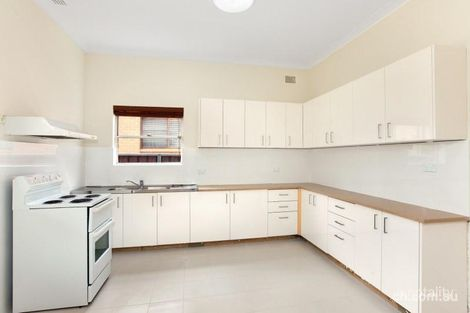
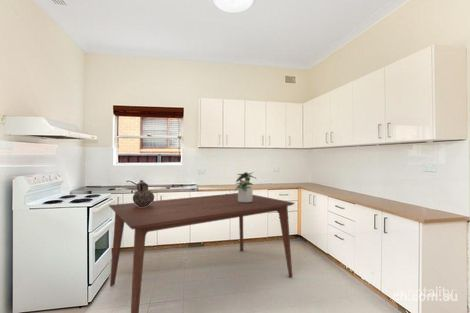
+ dining table [108,192,296,313]
+ ceramic jug [132,181,155,207]
+ potted plant [233,171,259,203]
